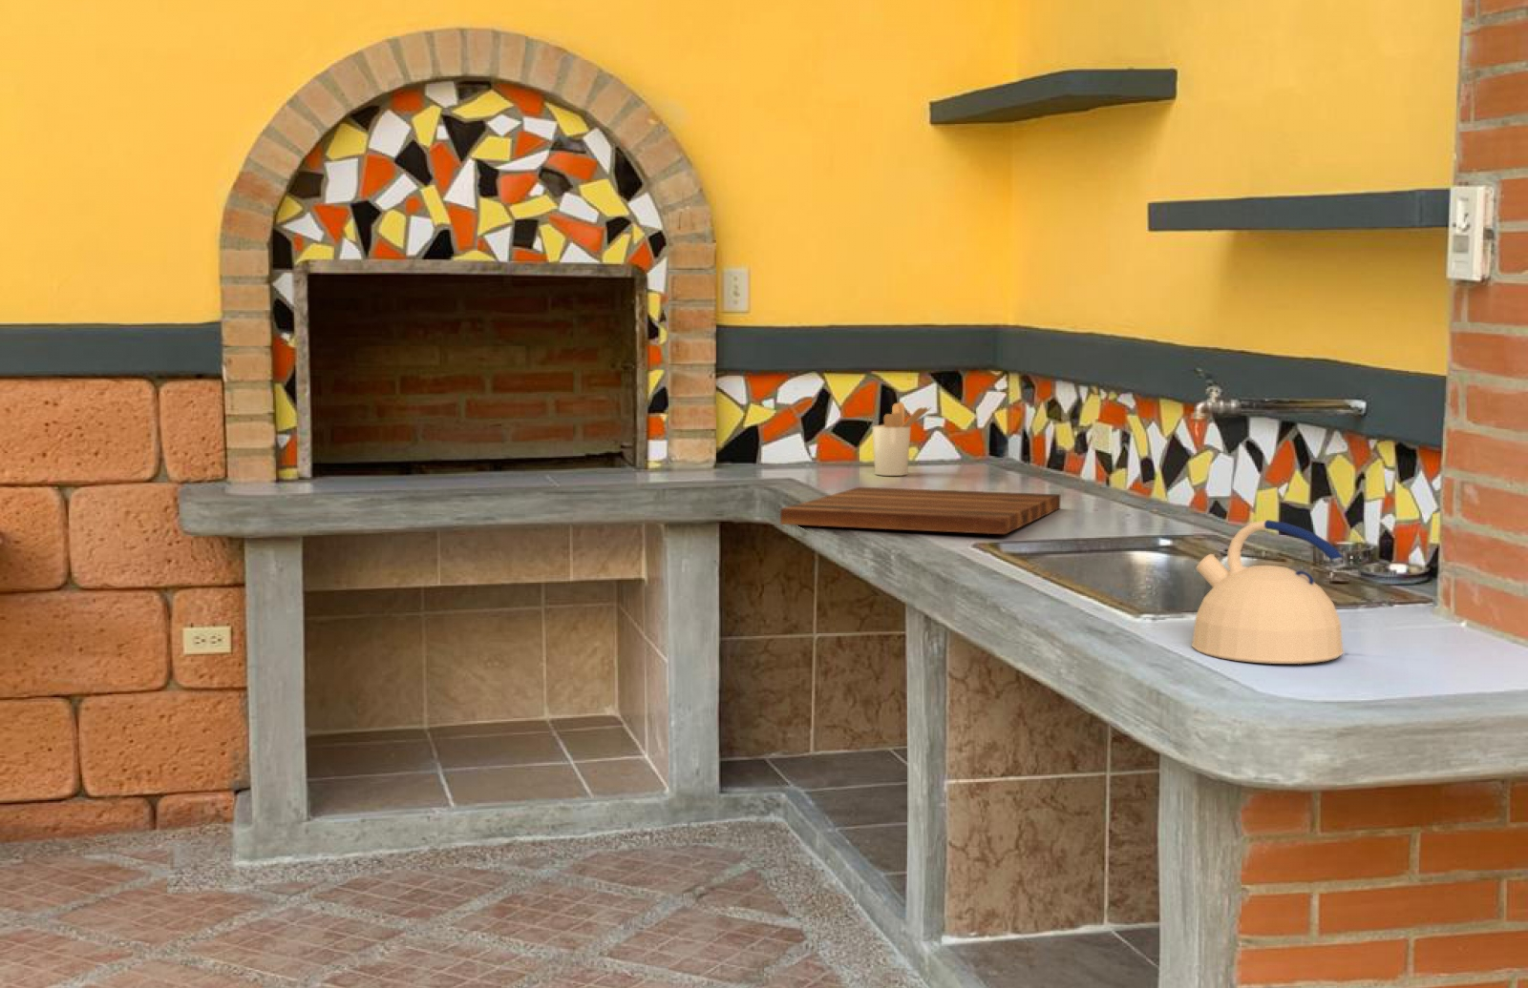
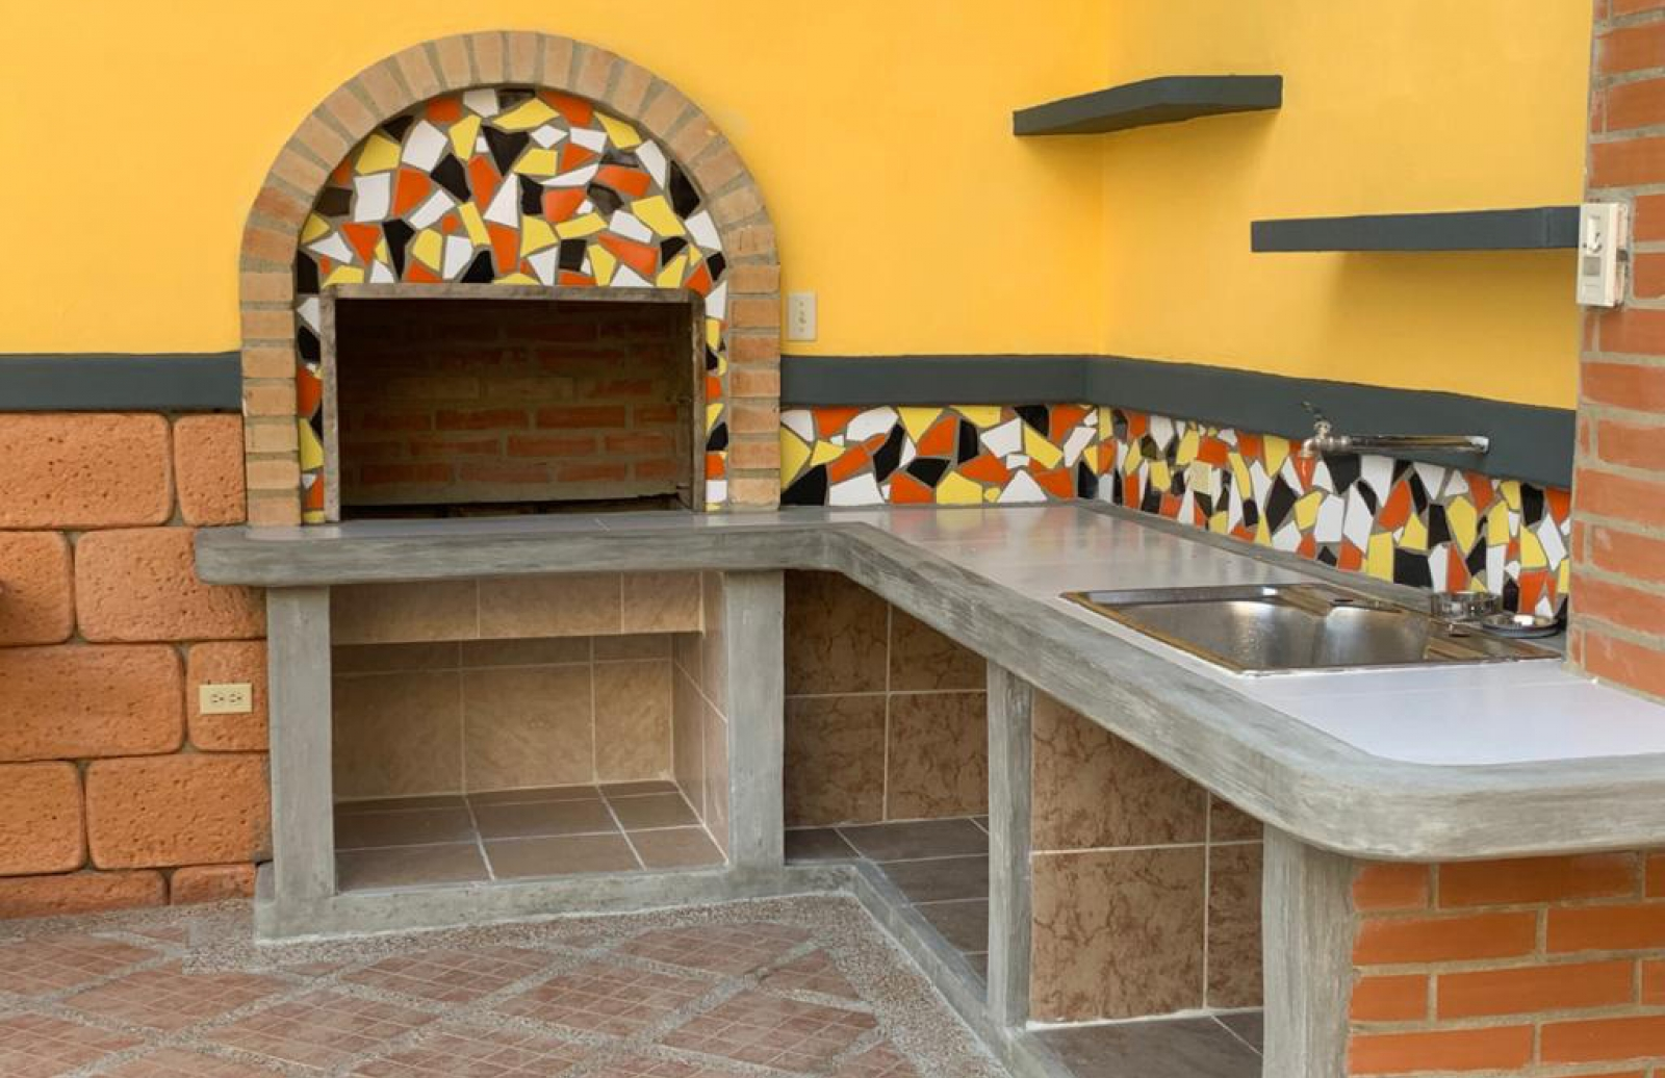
- cutting board [780,486,1061,535]
- utensil holder [871,402,932,477]
- kettle [1191,518,1344,664]
